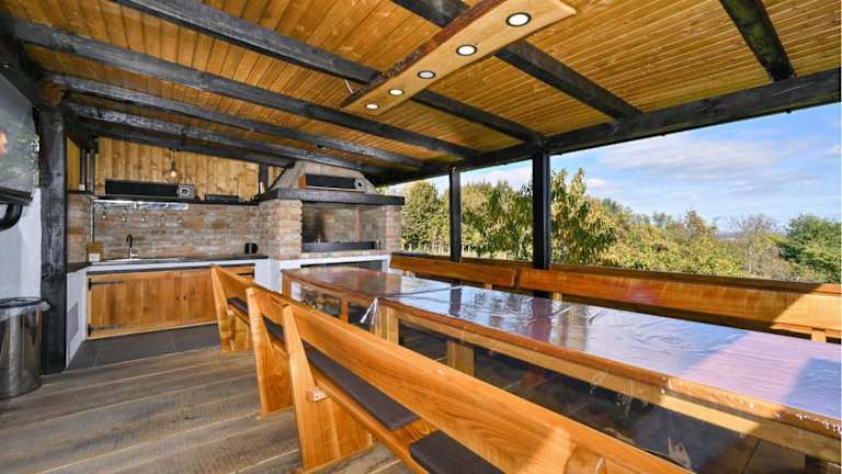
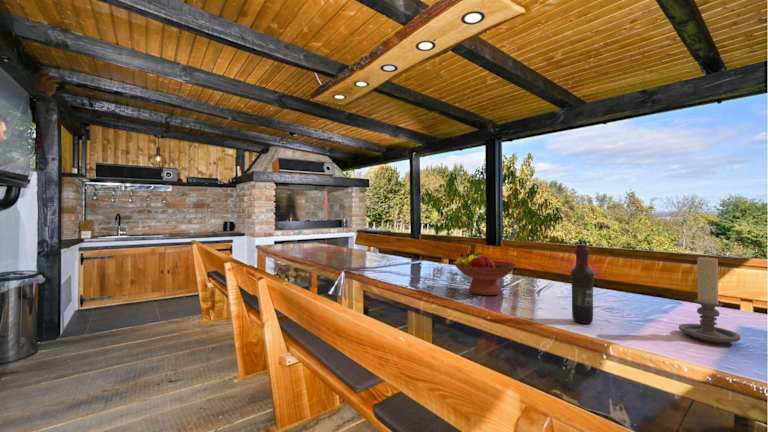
+ fruit bowl [452,251,518,296]
+ wine bottle [569,243,595,325]
+ candle holder [678,255,742,344]
